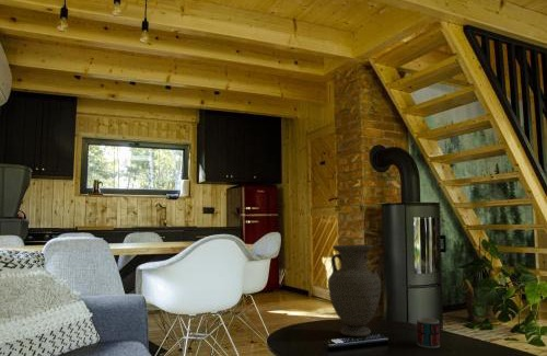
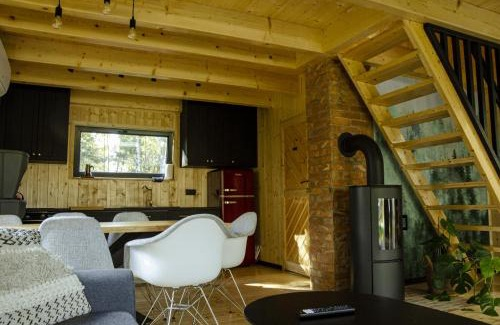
- vase [327,243,382,337]
- mug [416,317,441,349]
